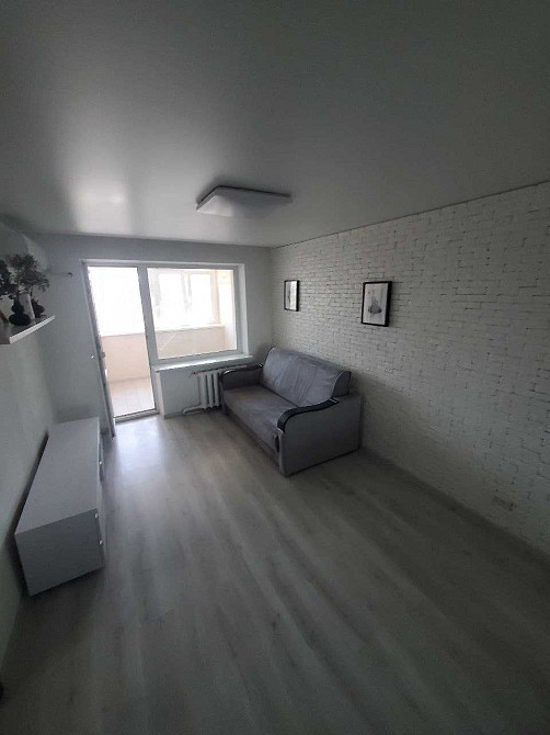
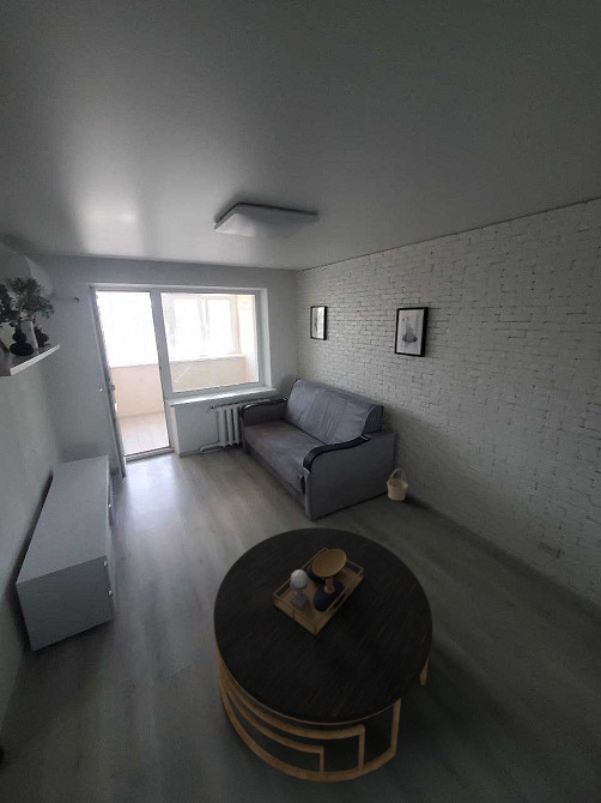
+ coffee table [212,526,433,783]
+ basket [386,467,409,501]
